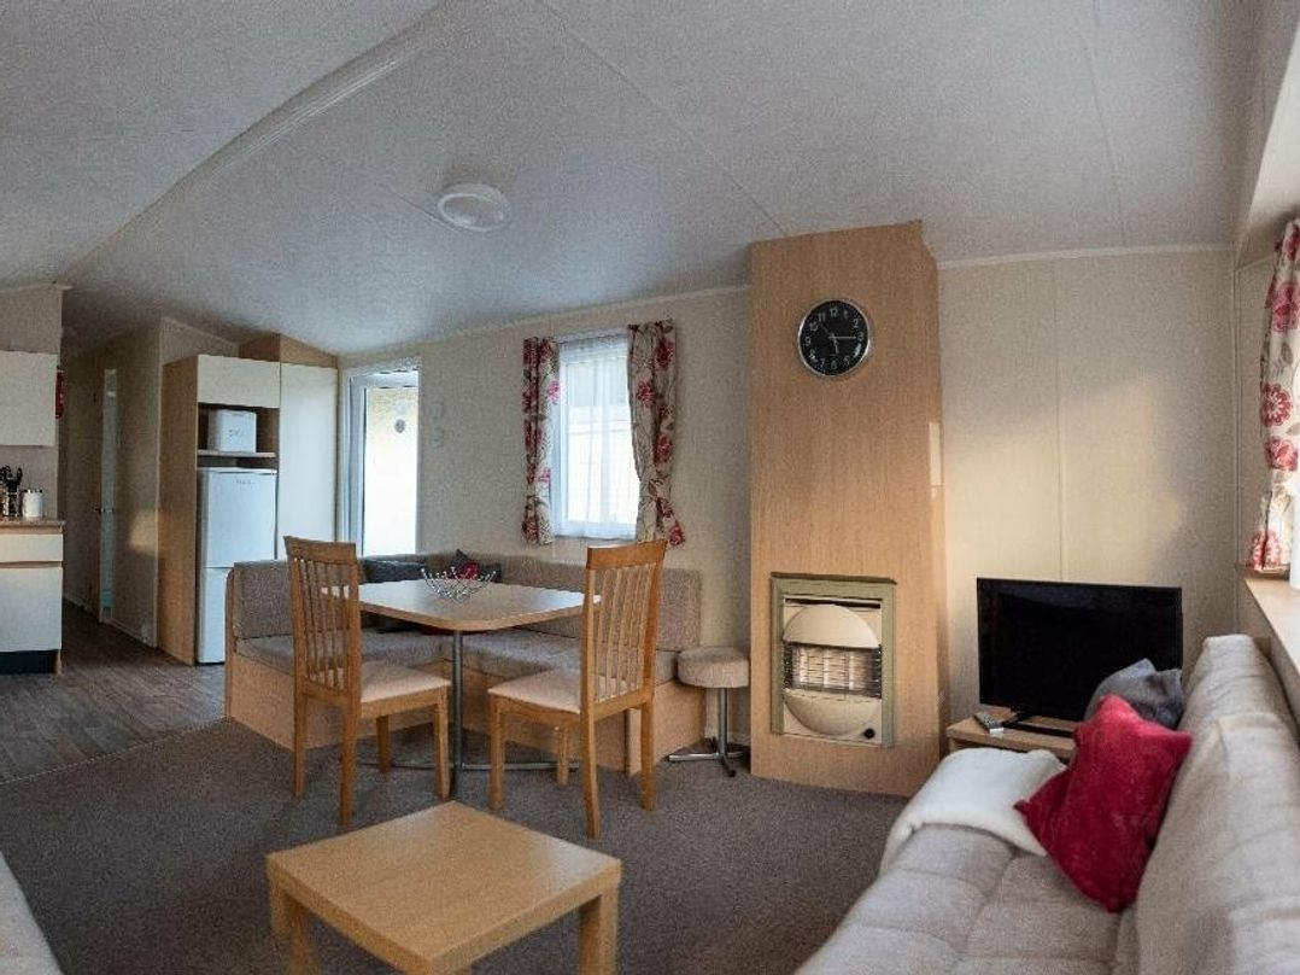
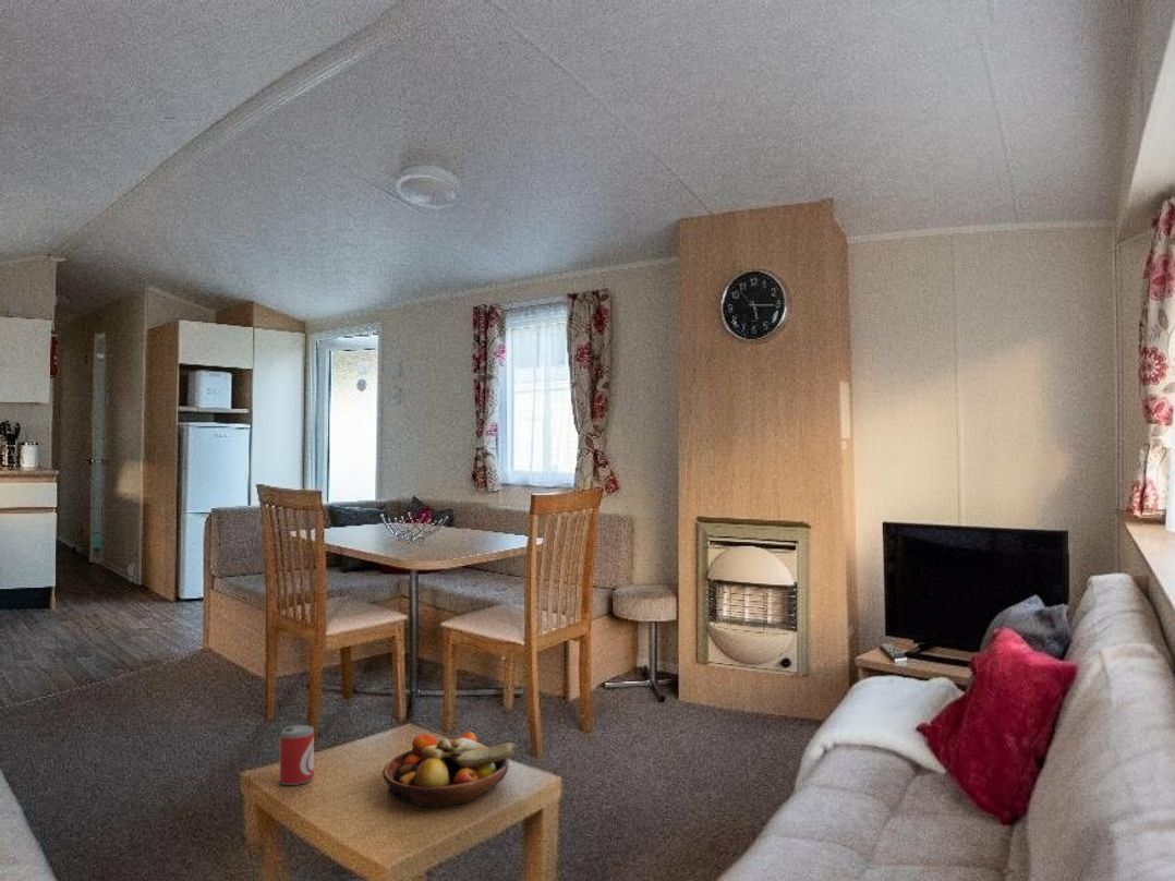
+ beer can [279,722,315,786]
+ fruit bowl [381,731,518,808]
